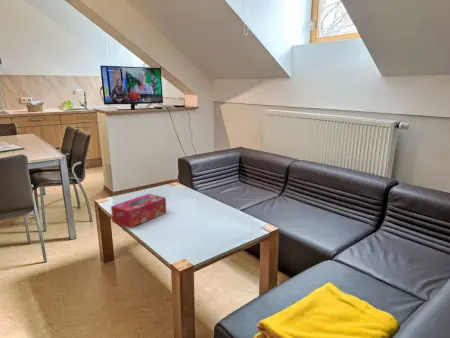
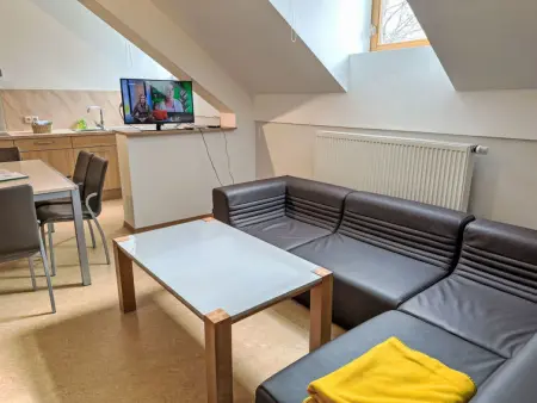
- tissue box [110,193,167,229]
